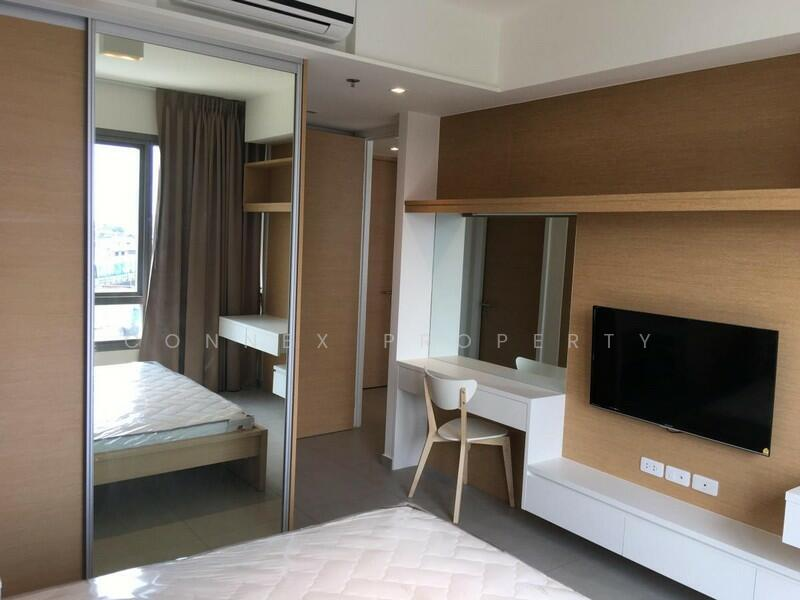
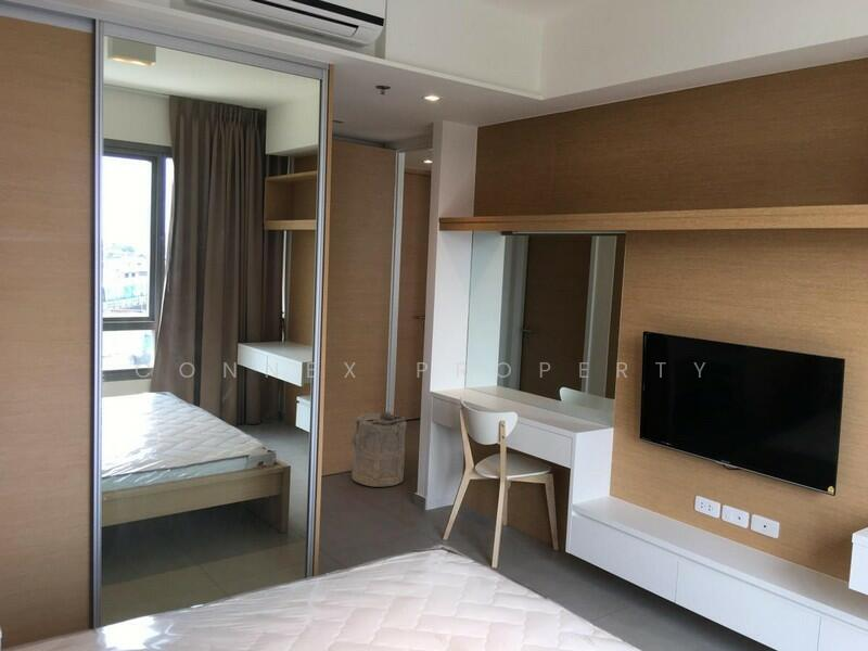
+ laundry hamper [349,410,408,488]
